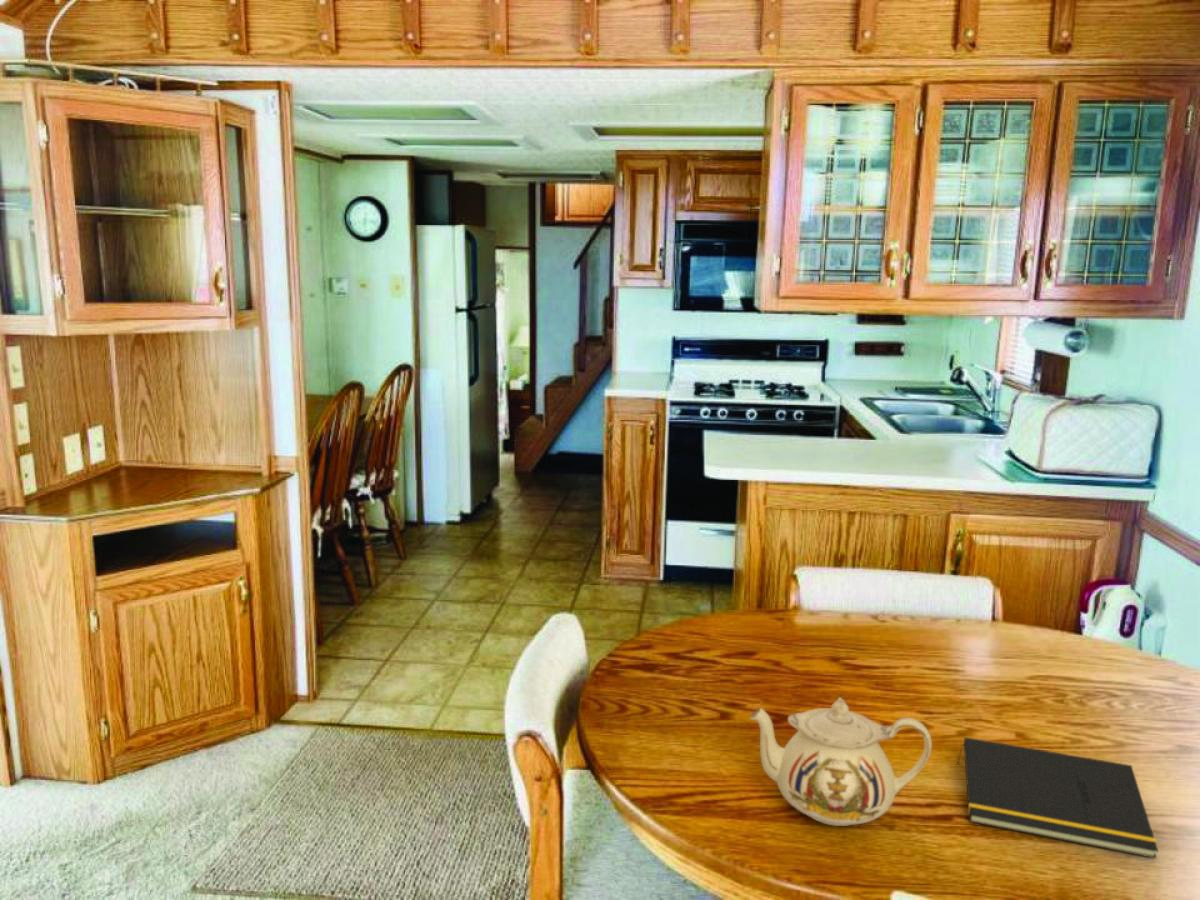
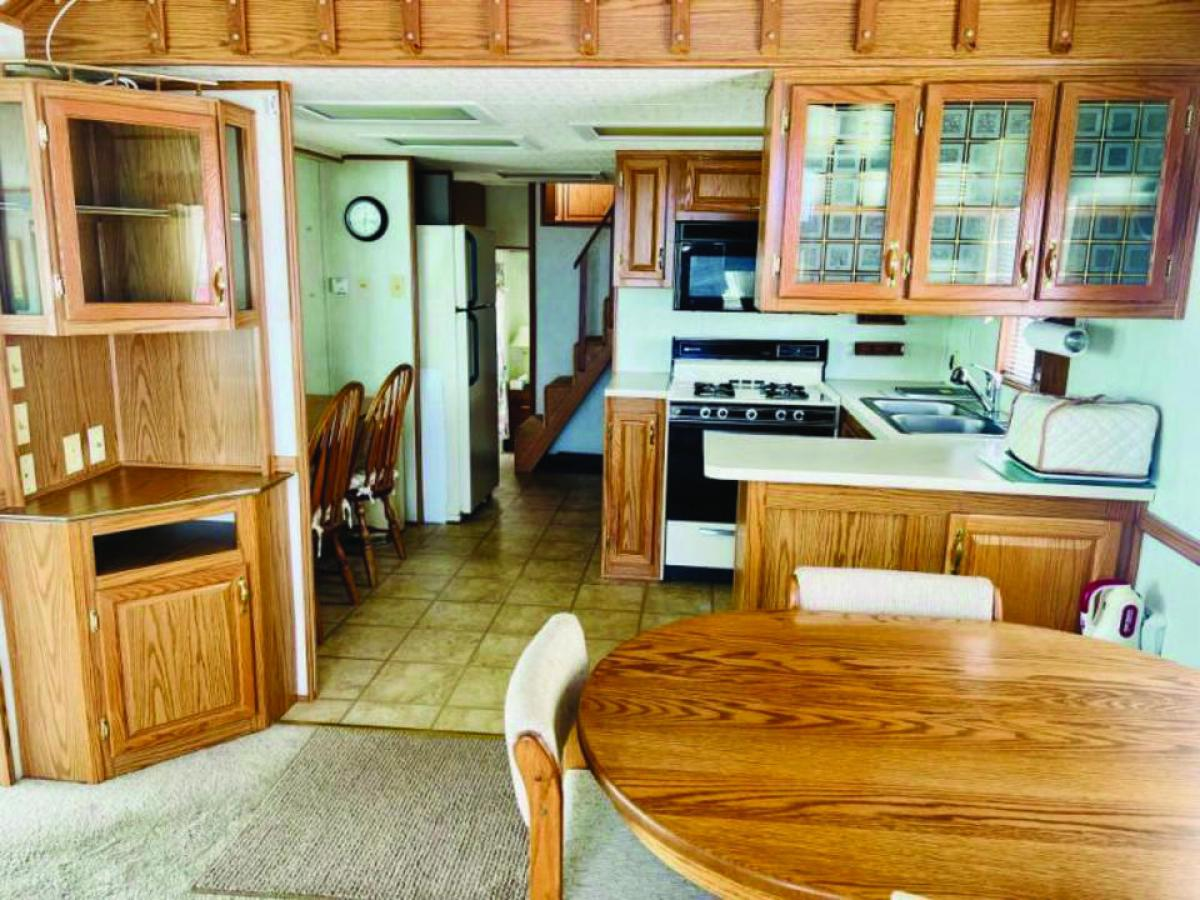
- teapot [749,696,933,827]
- notepad [956,736,1159,859]
